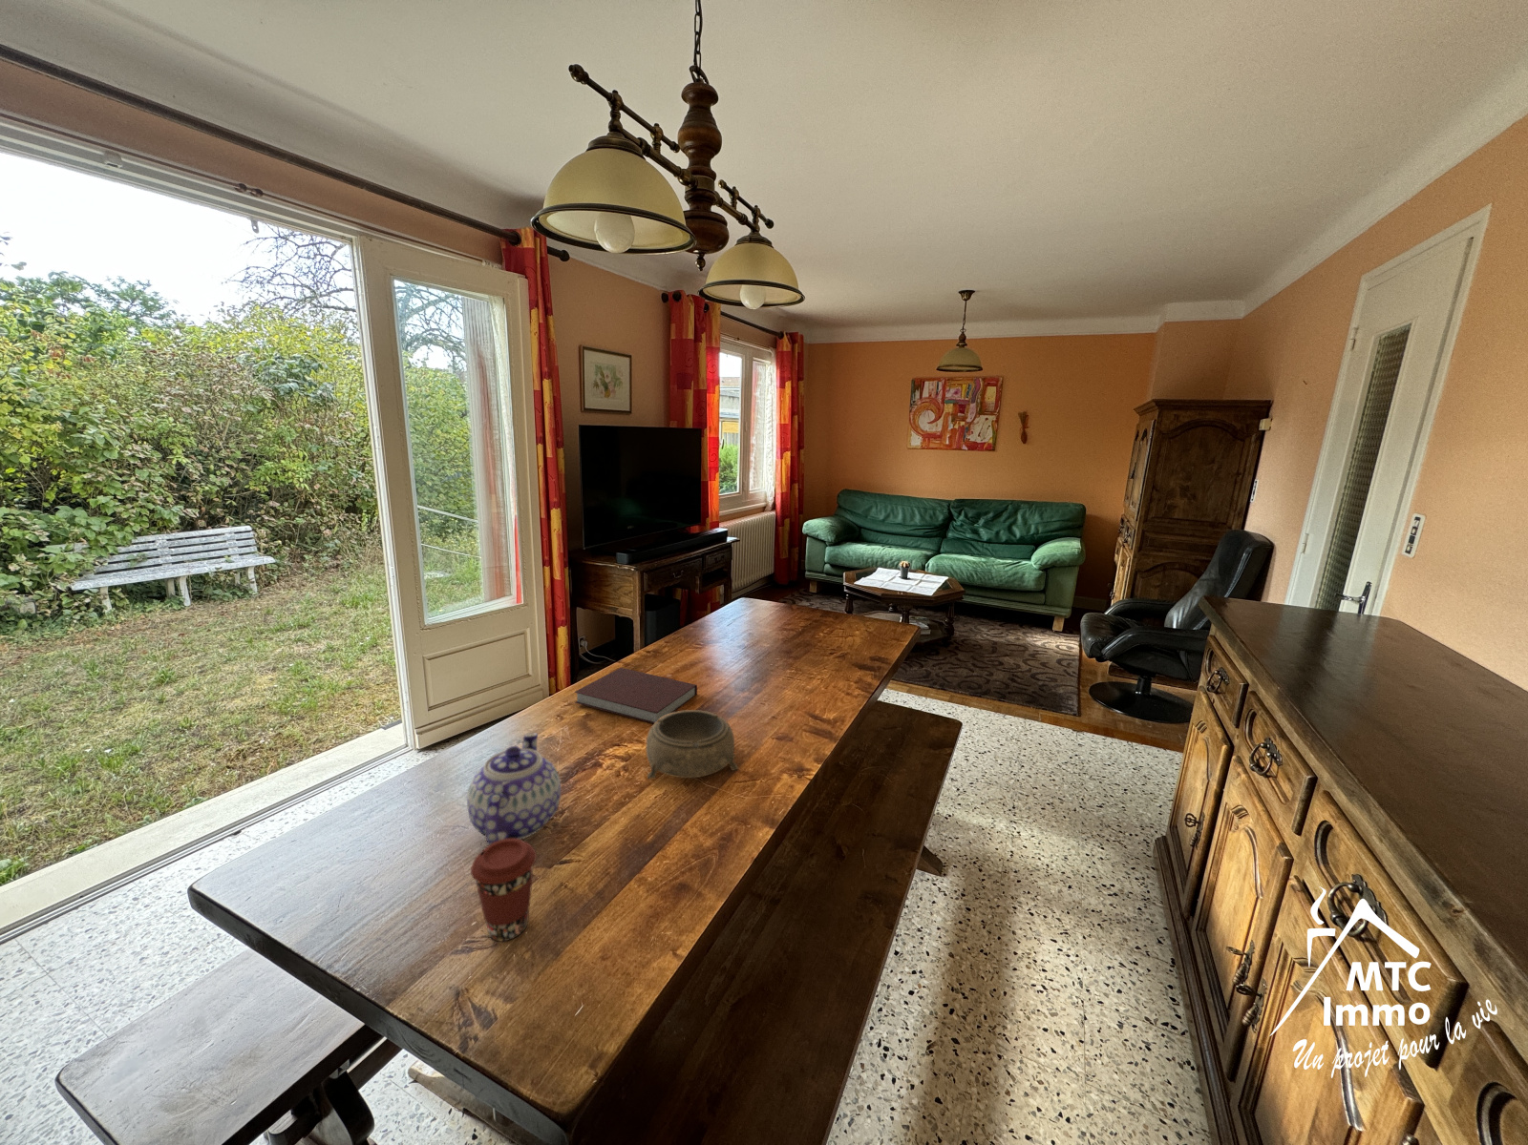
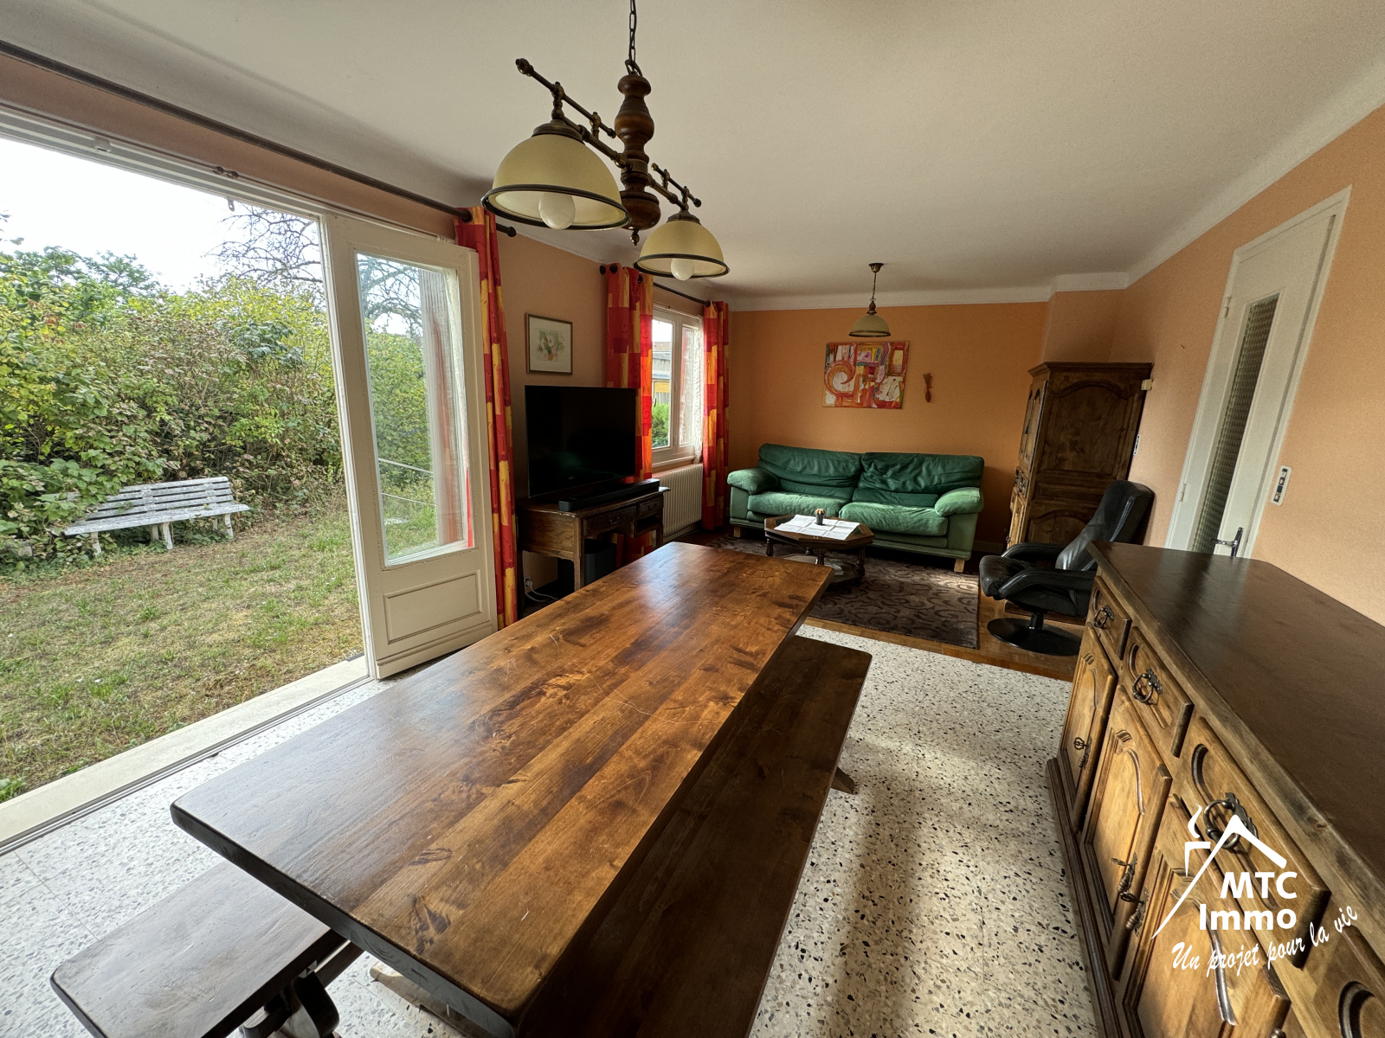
- coffee cup [470,838,538,942]
- decorative bowl [646,708,739,781]
- teapot [466,731,562,846]
- notebook [574,668,698,724]
